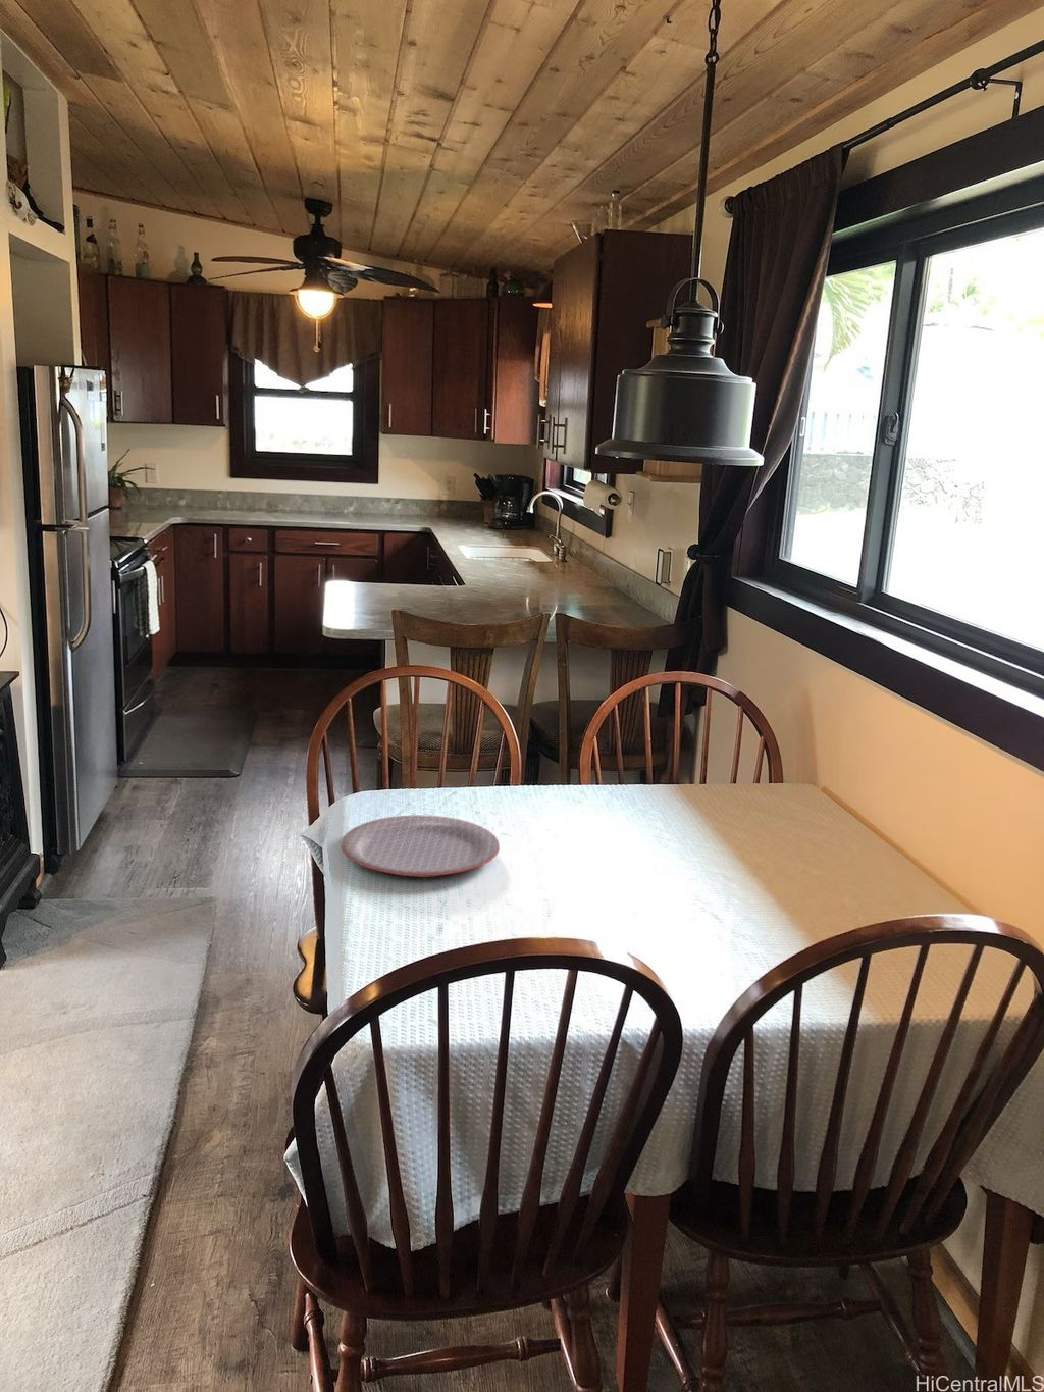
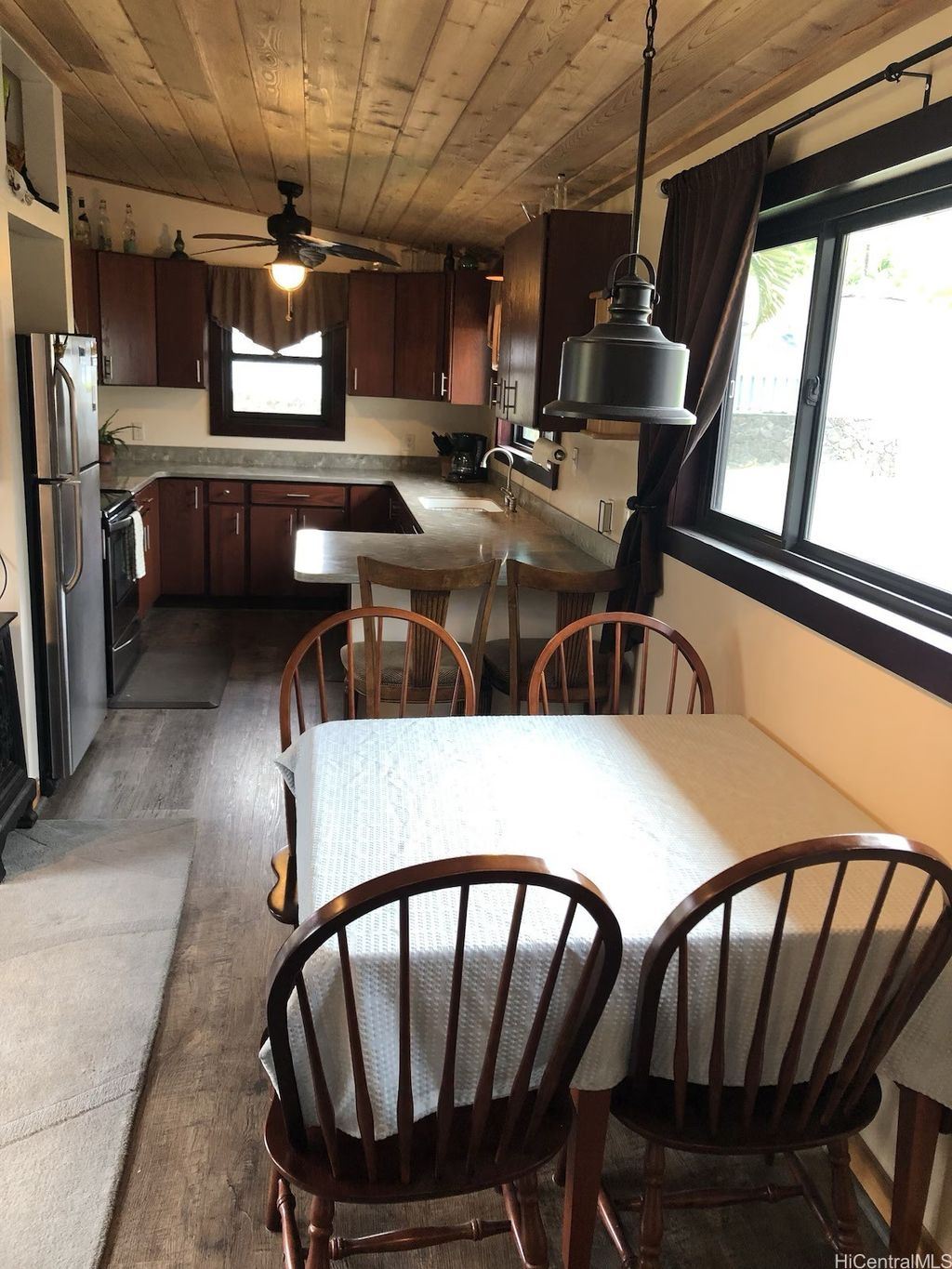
- plate [340,814,500,878]
